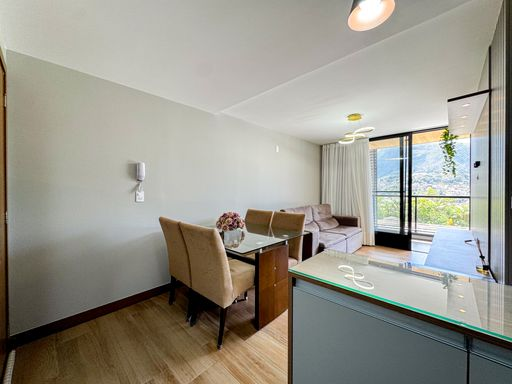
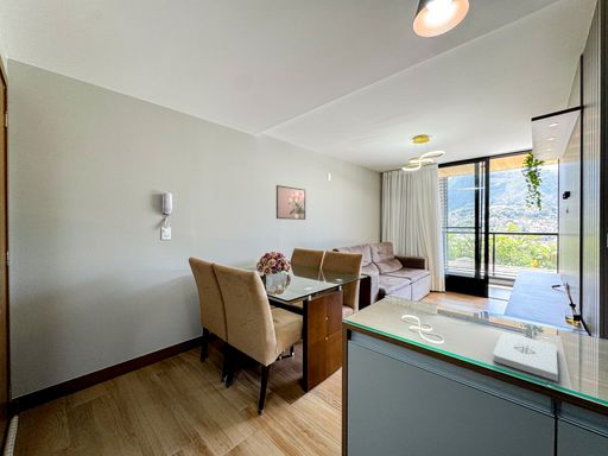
+ notepad [492,331,559,382]
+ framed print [276,184,306,221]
